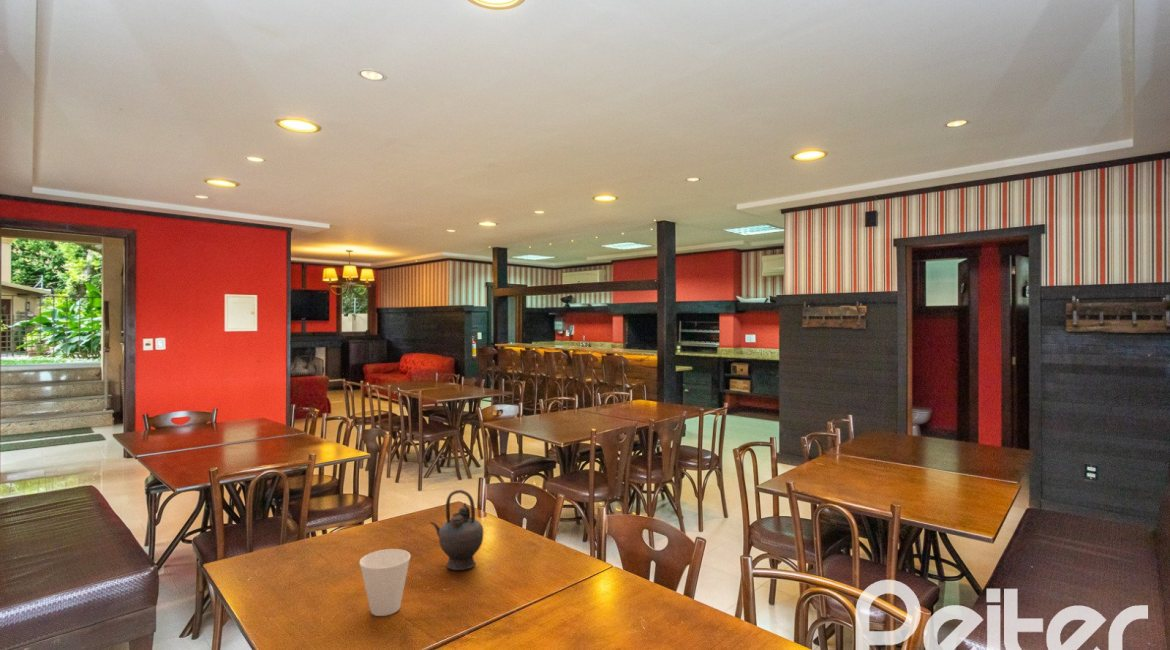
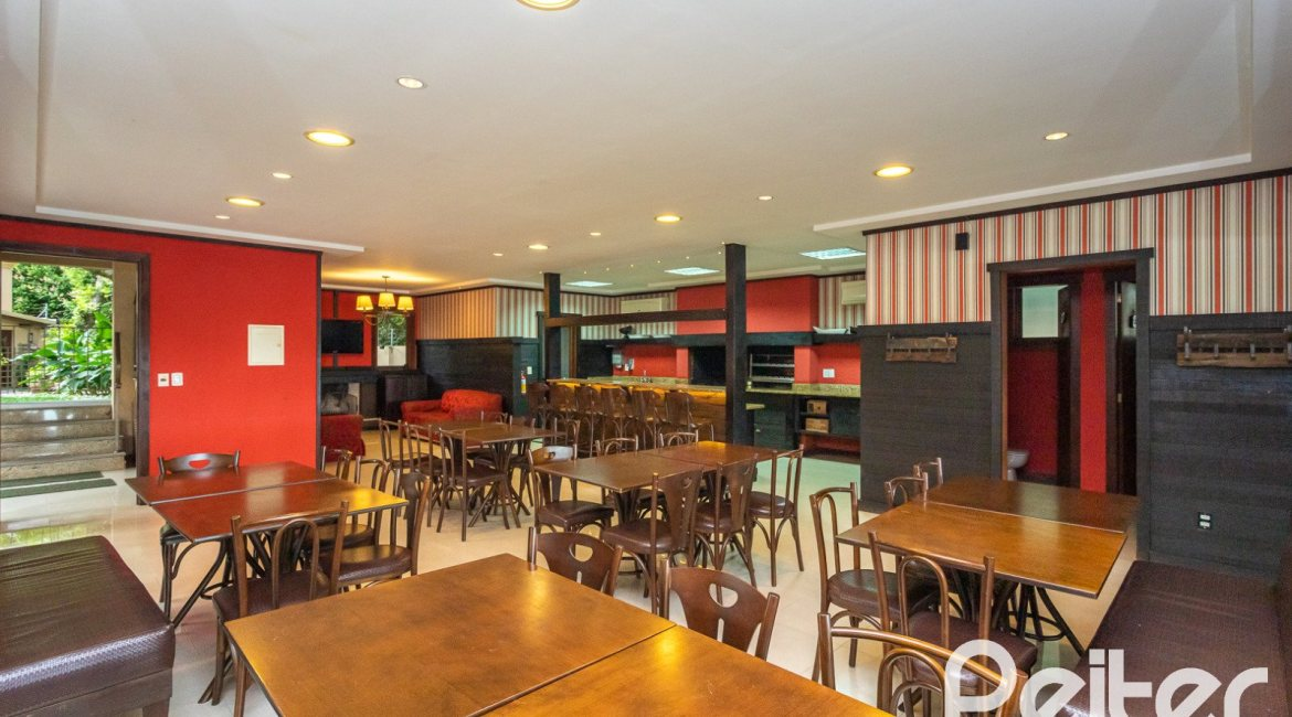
- cup [358,548,412,617]
- teapot [429,489,484,571]
